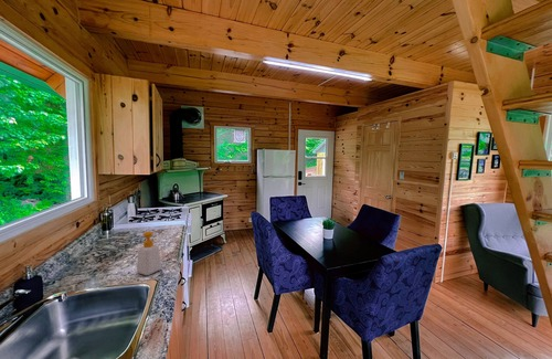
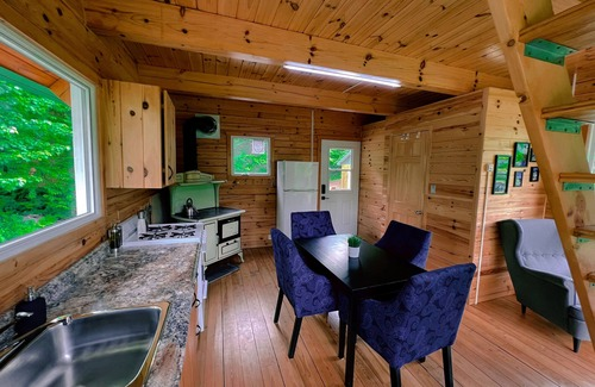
- soap bottle [136,229,163,276]
